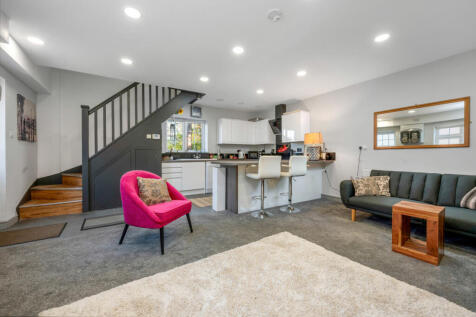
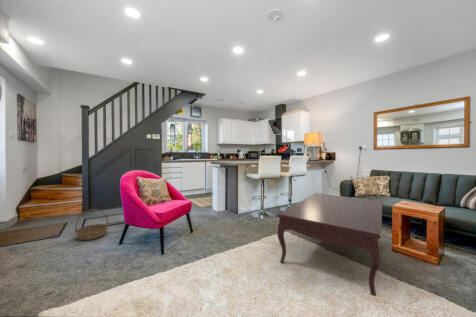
+ basket [74,208,110,241]
+ coffee table [275,192,383,297]
